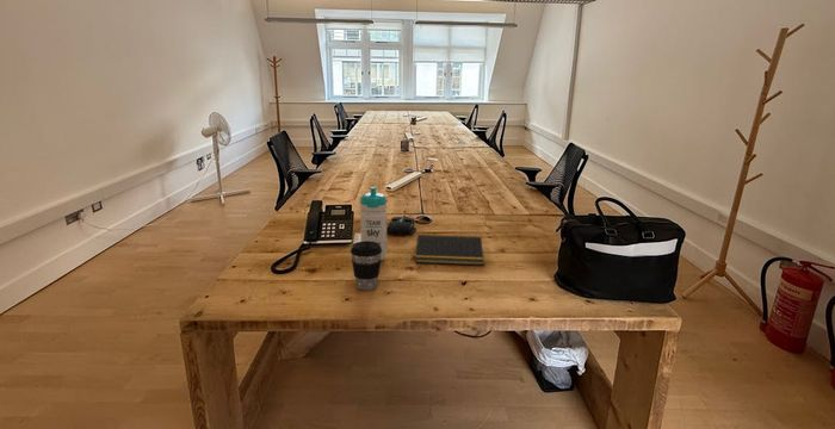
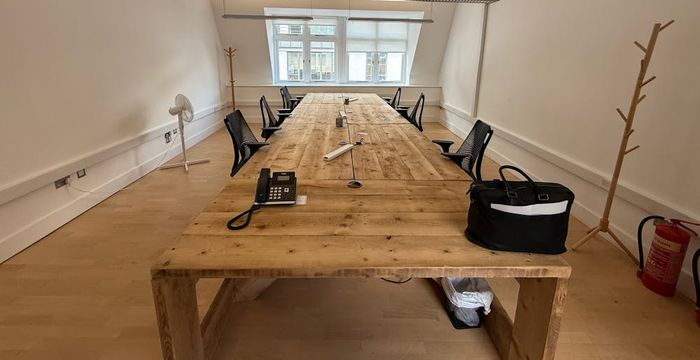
- water bottle [359,186,388,262]
- mouse [386,214,418,236]
- notepad [414,234,485,266]
- coffee cup [350,241,382,292]
